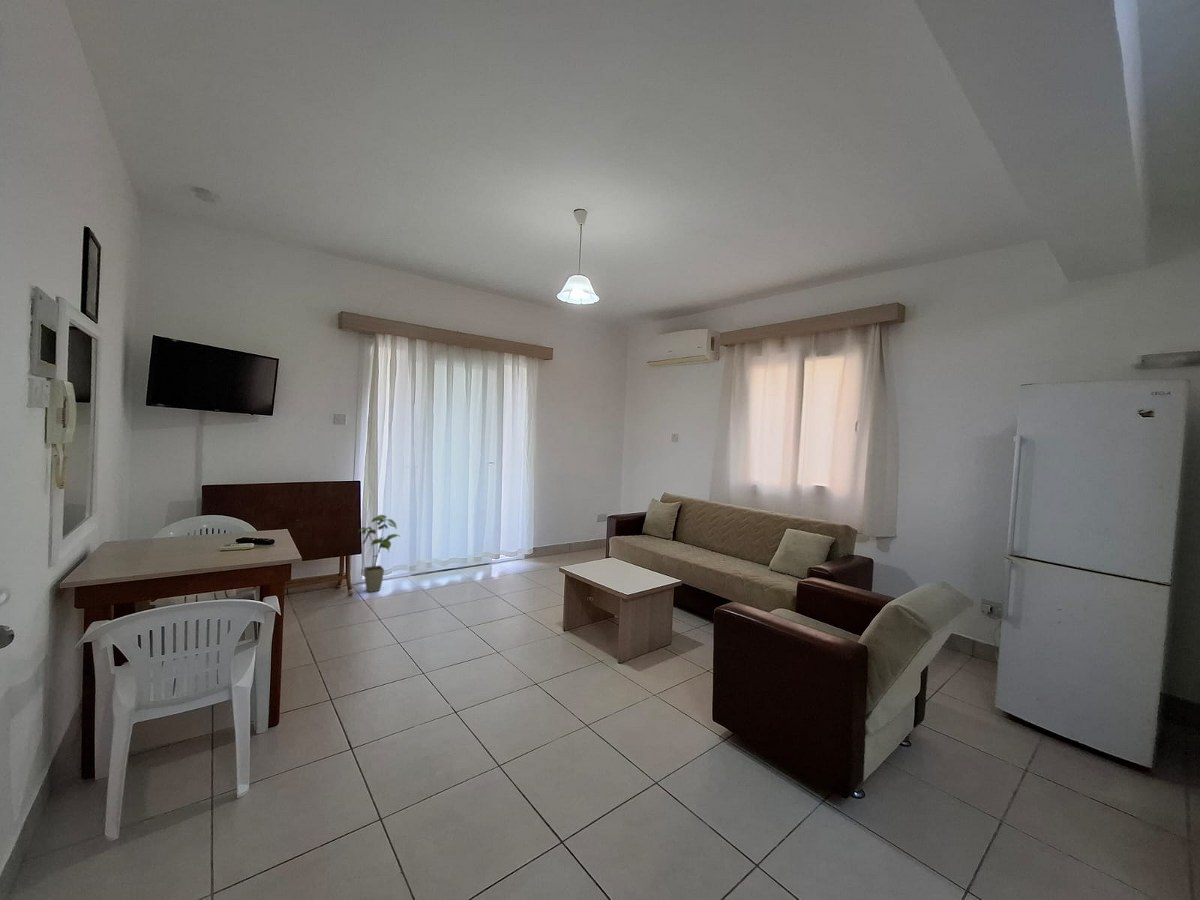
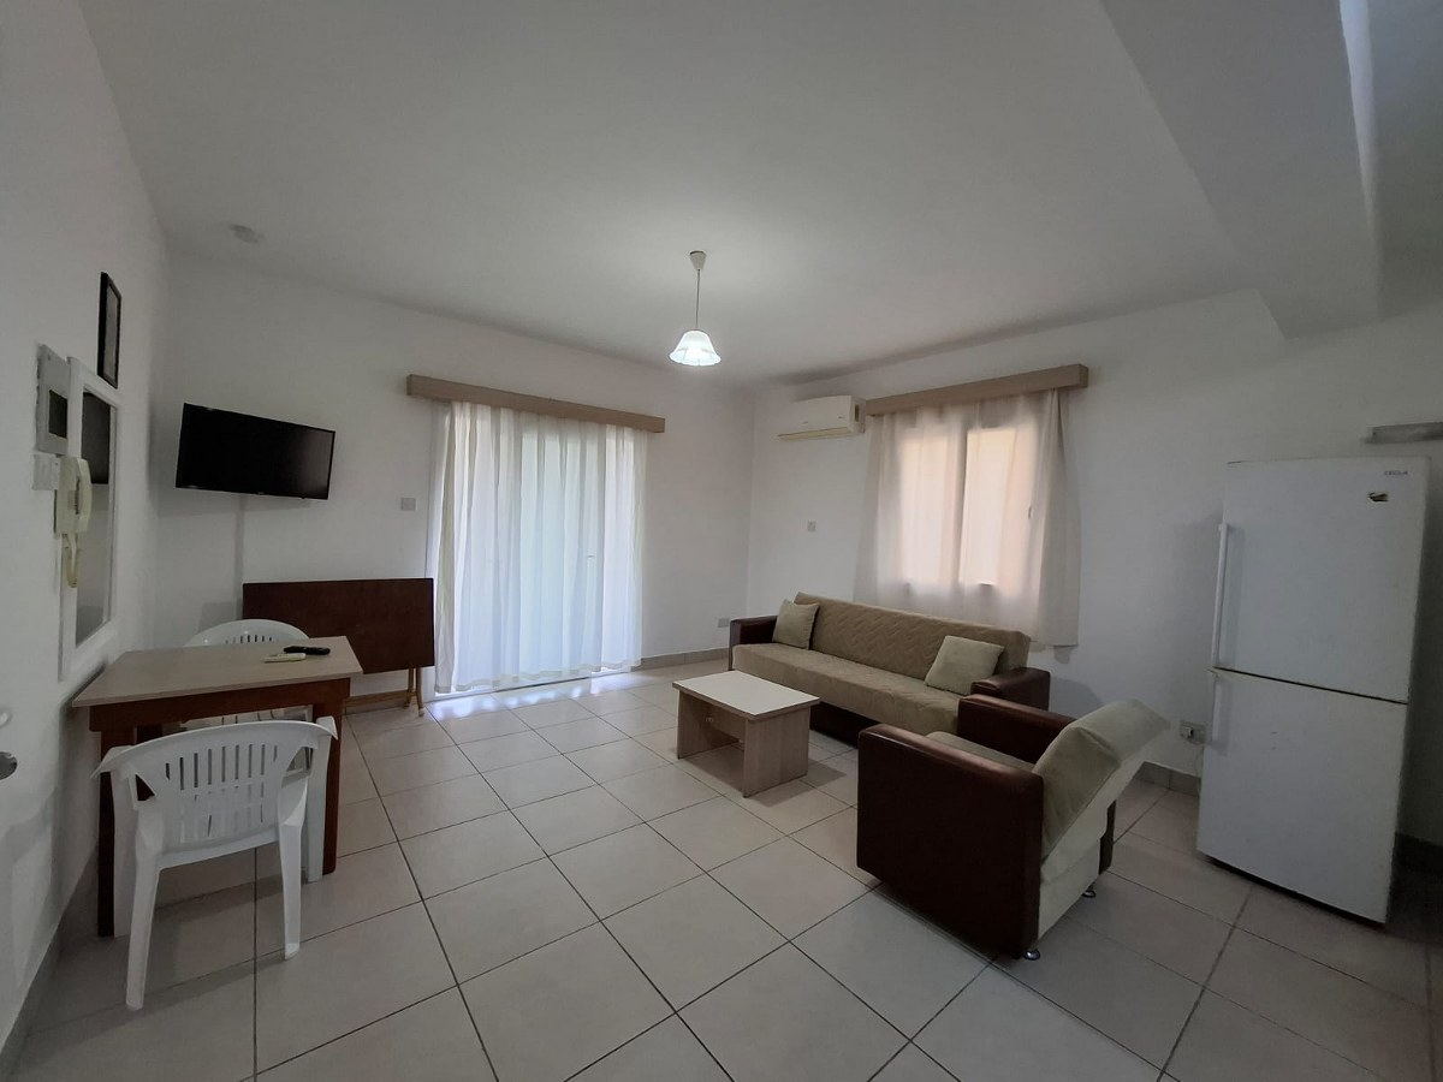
- house plant [357,514,400,593]
